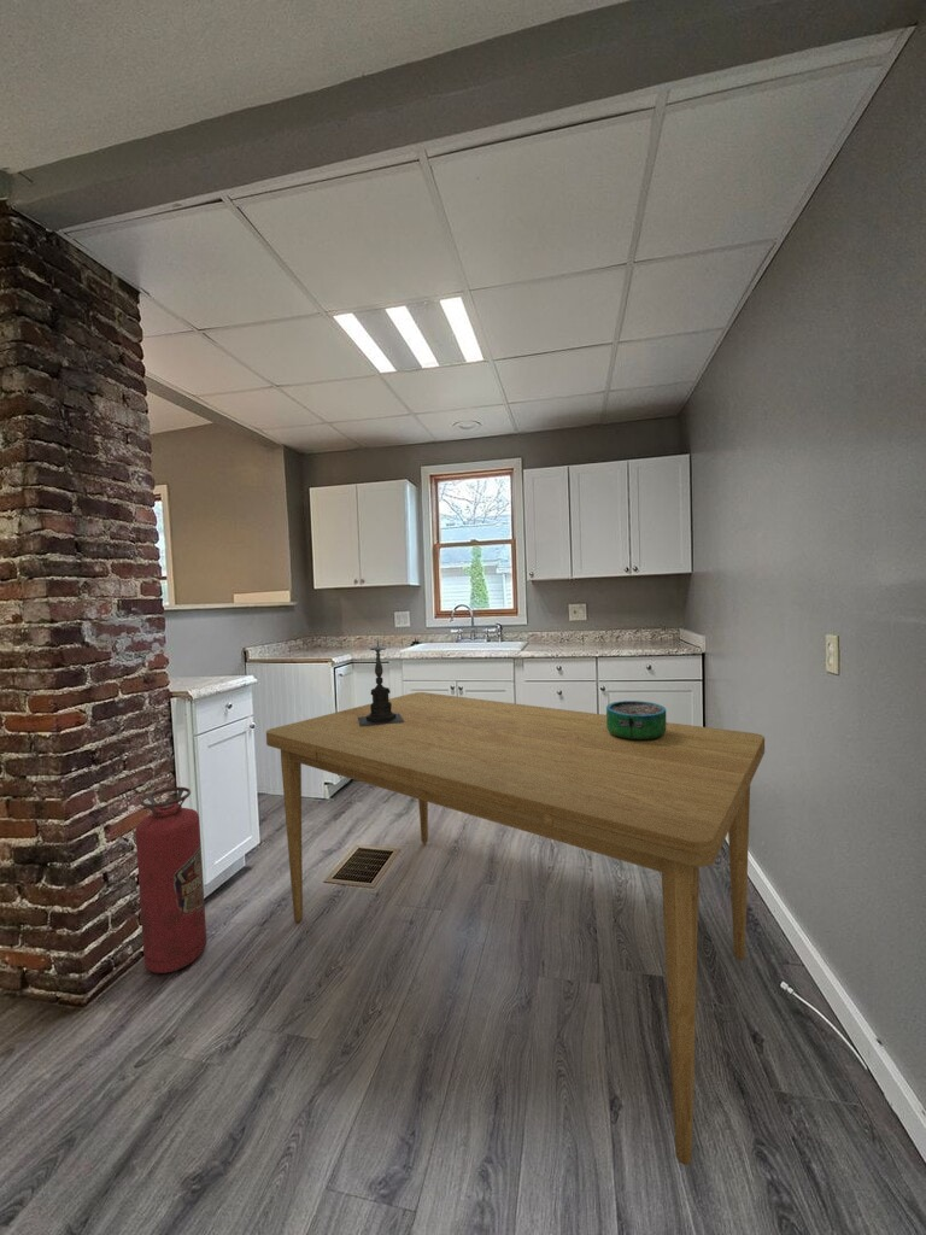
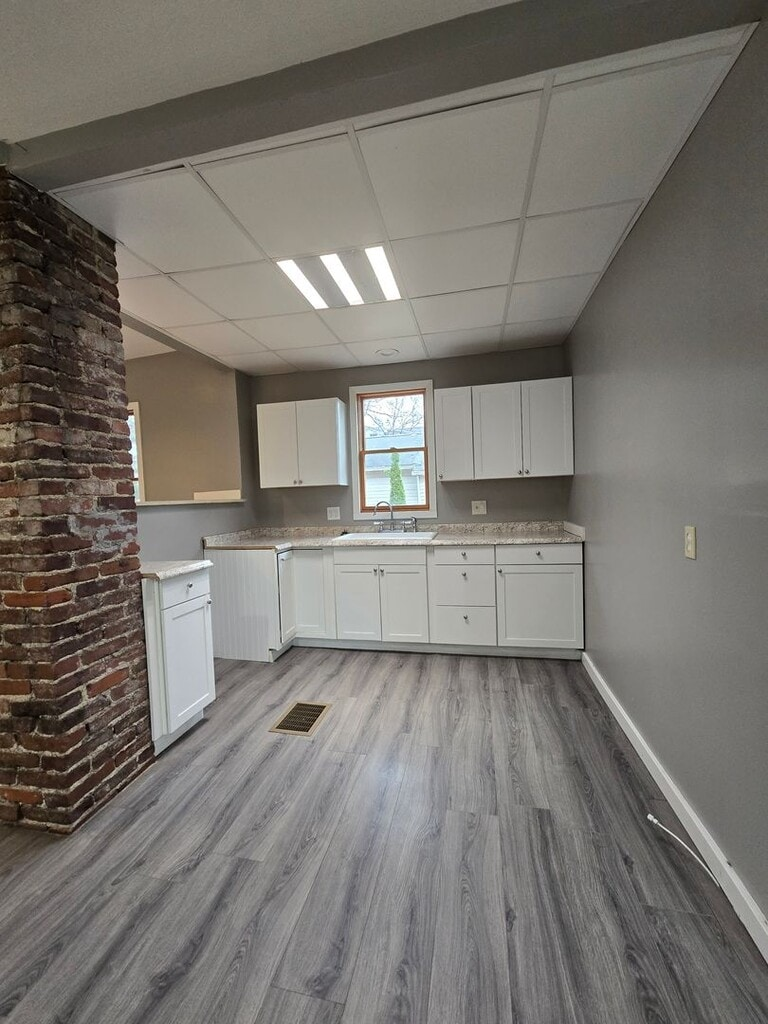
- candle holder [358,639,405,726]
- decorative bowl [605,700,667,742]
- fire extinguisher [134,786,207,974]
- dining table [265,691,766,1166]
